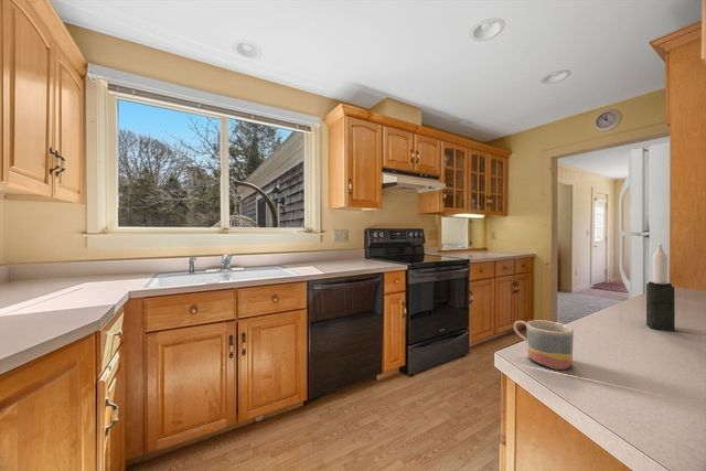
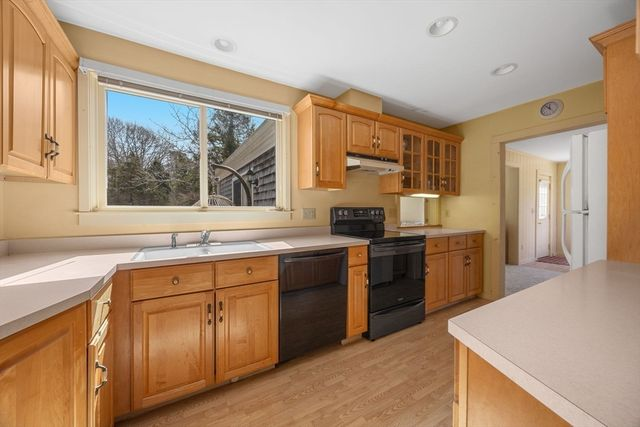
- candle [645,243,676,333]
- mug [512,319,575,371]
